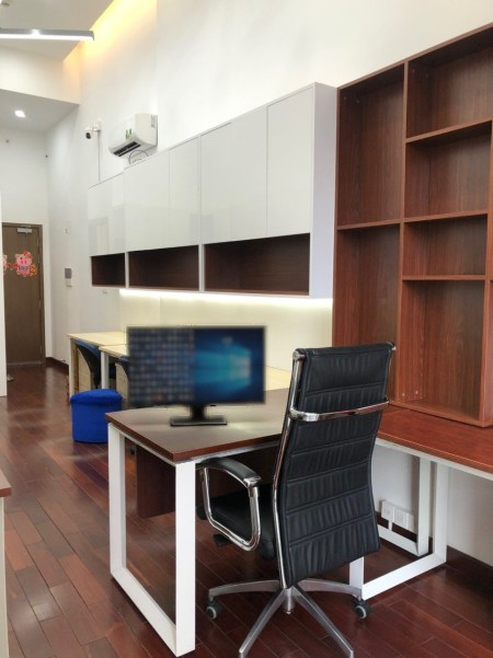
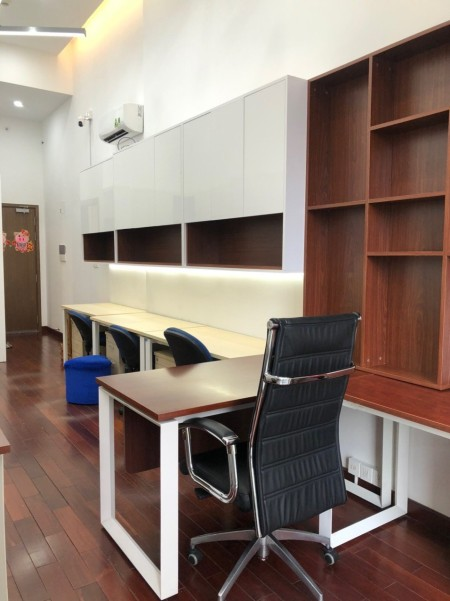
- computer monitor [125,324,267,427]
